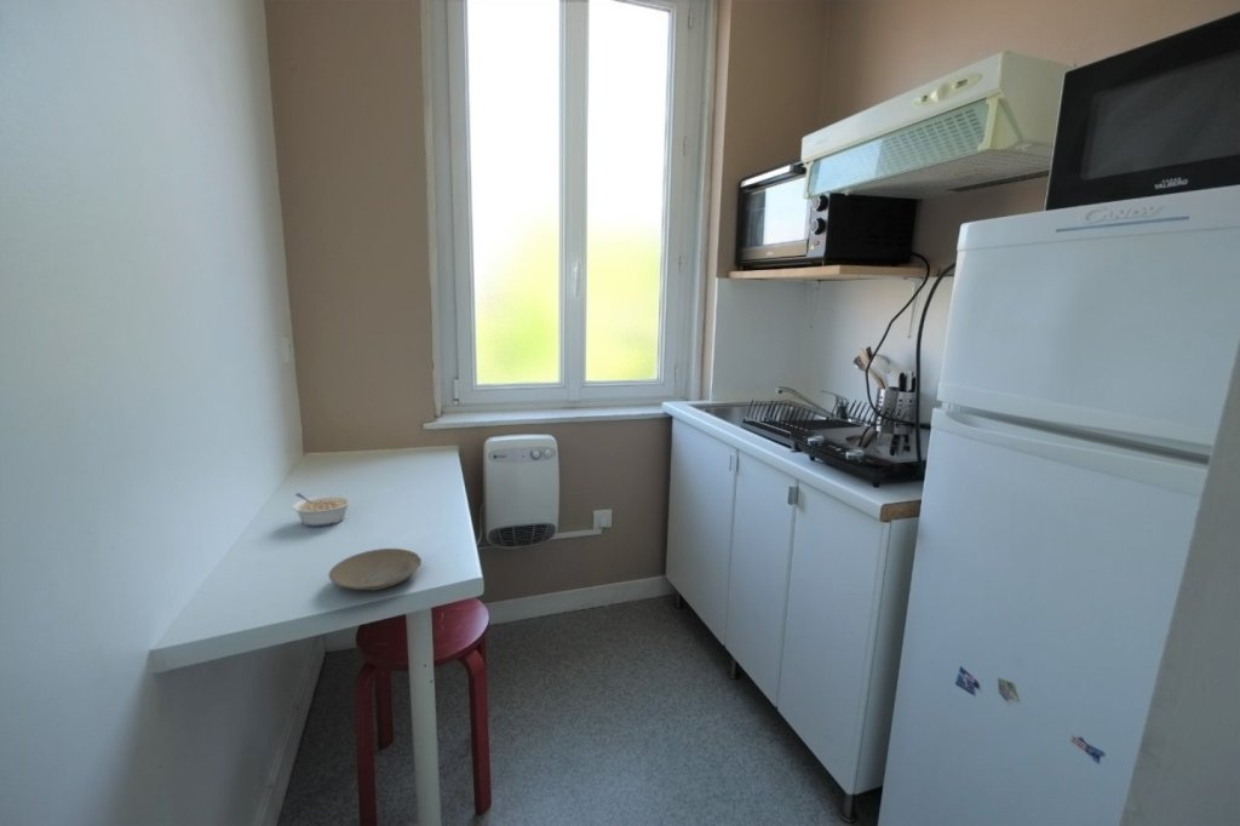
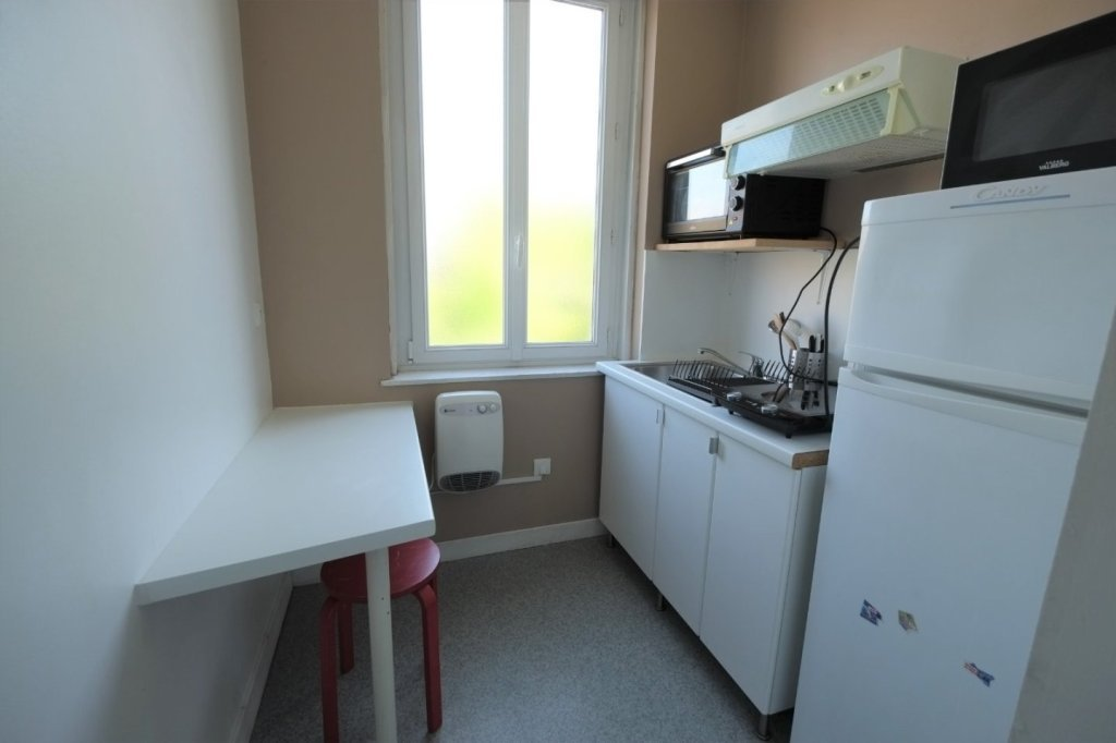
- legume [291,492,354,528]
- plate [328,547,423,591]
